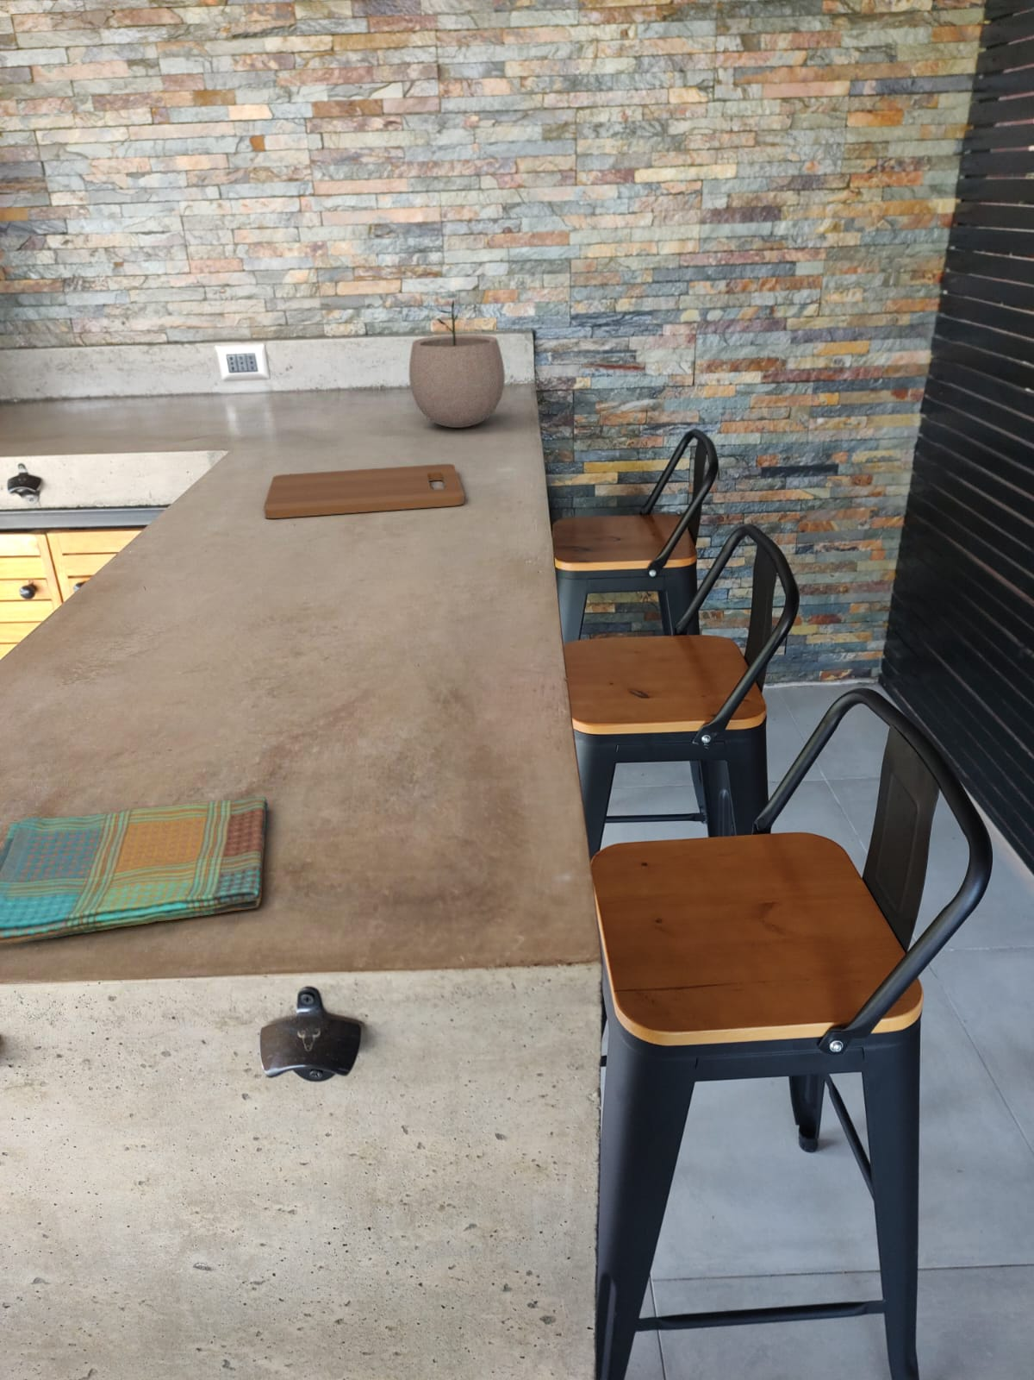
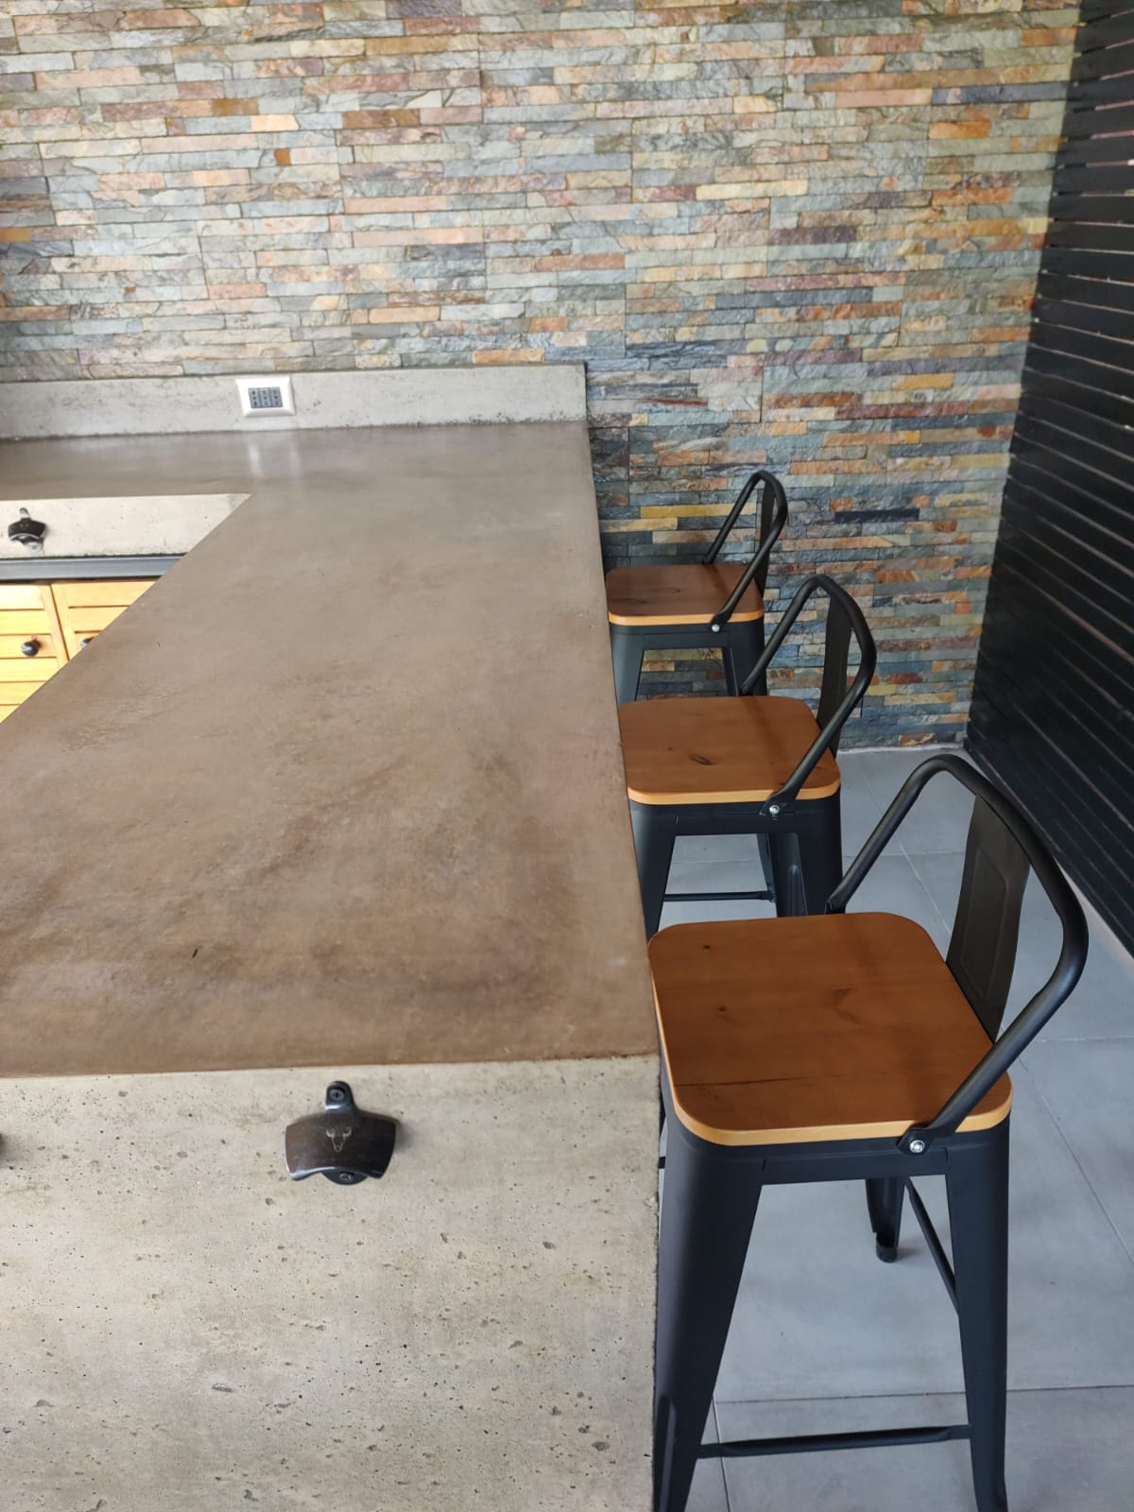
- cutting board [263,463,465,519]
- plant pot [408,299,506,428]
- dish towel [0,795,269,948]
